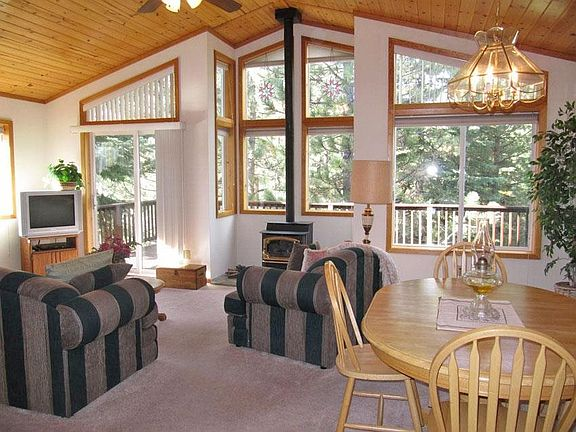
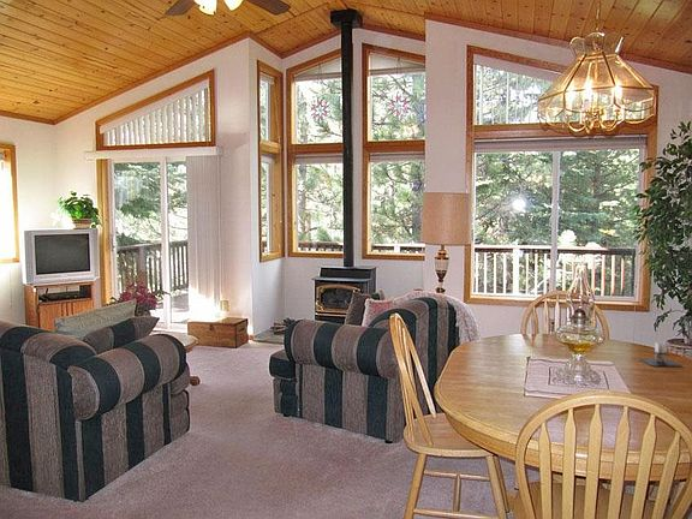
+ architectural model [639,341,681,366]
